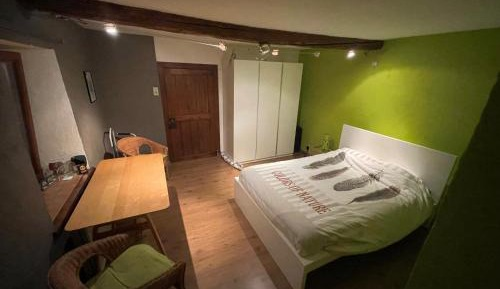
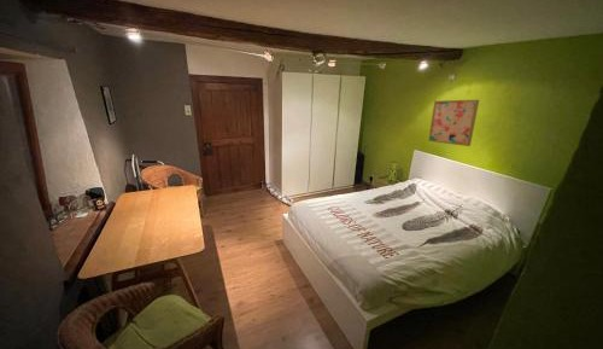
+ wall art [427,99,480,147]
